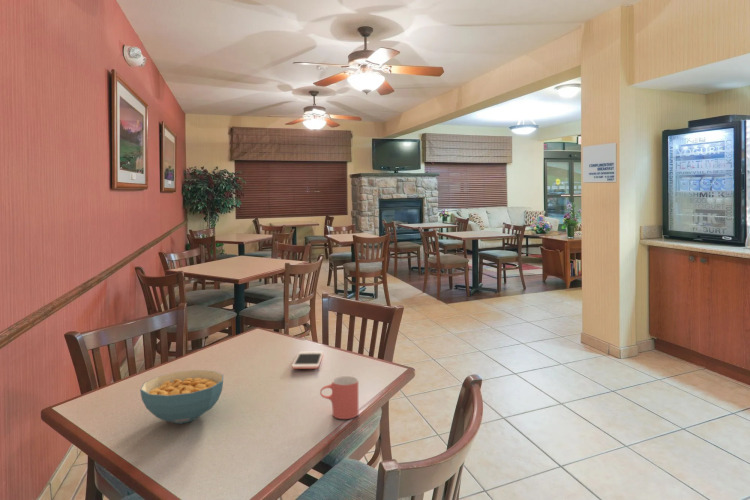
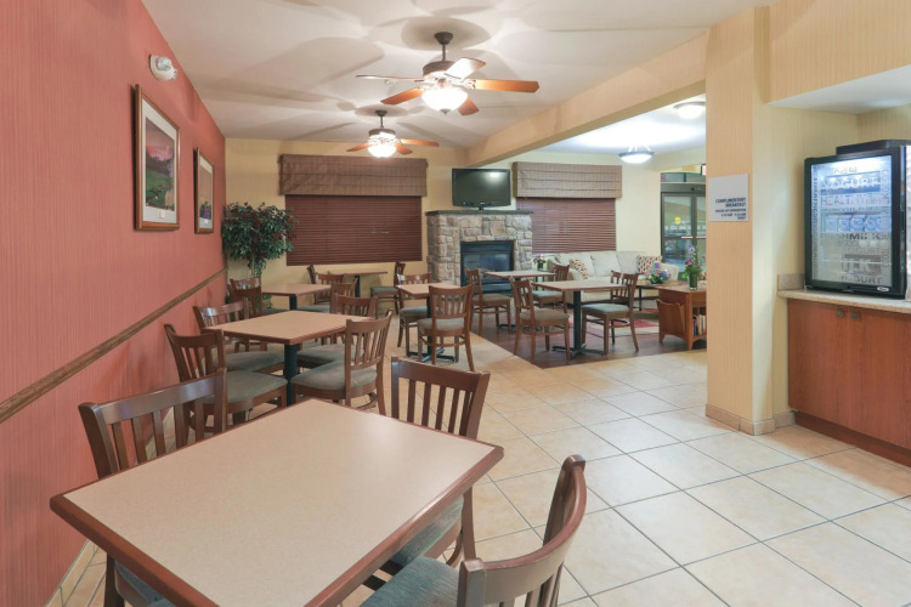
- cup [319,375,360,420]
- cell phone [291,351,324,370]
- cereal bowl [139,369,224,425]
